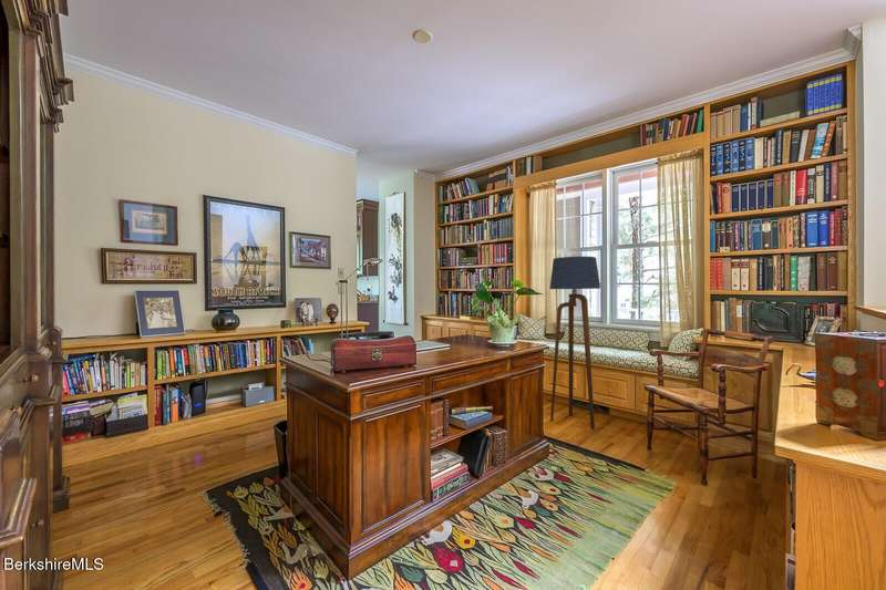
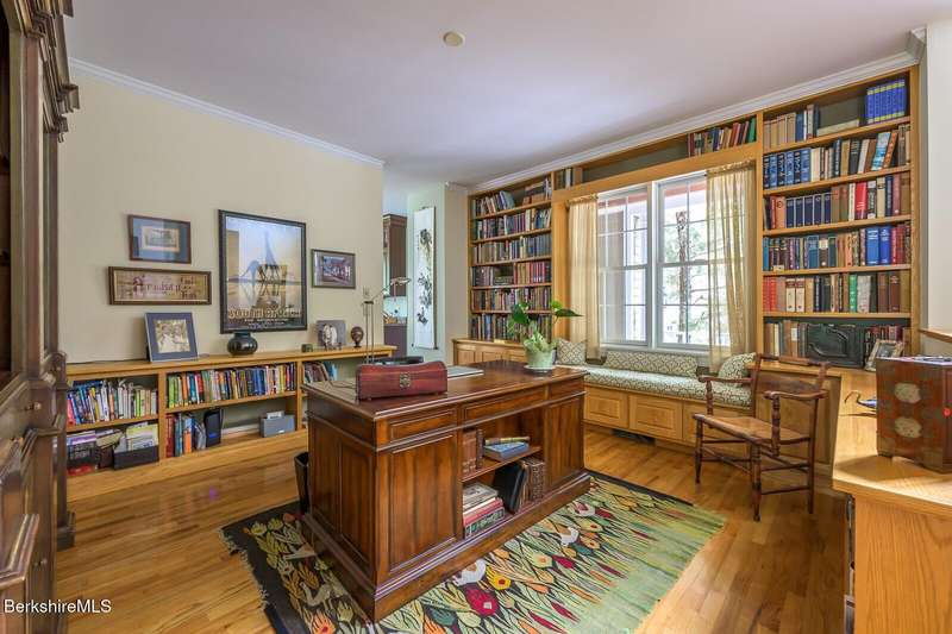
- floor lamp [548,256,601,429]
